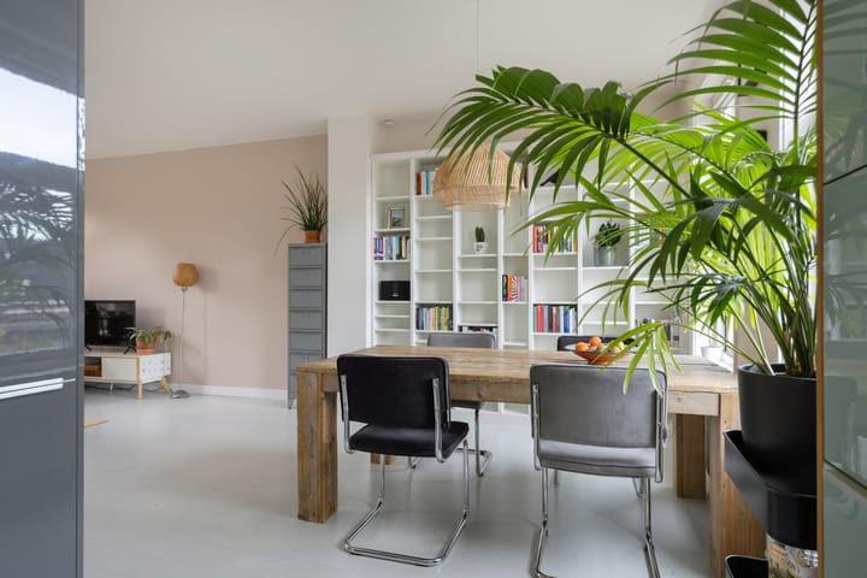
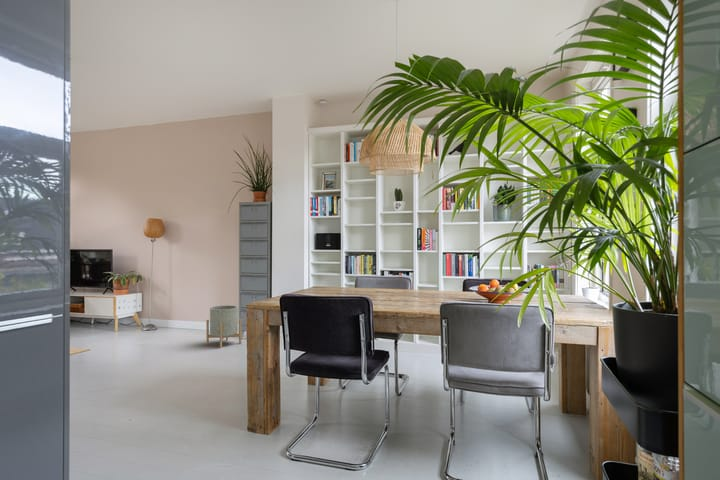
+ planter [205,304,242,349]
